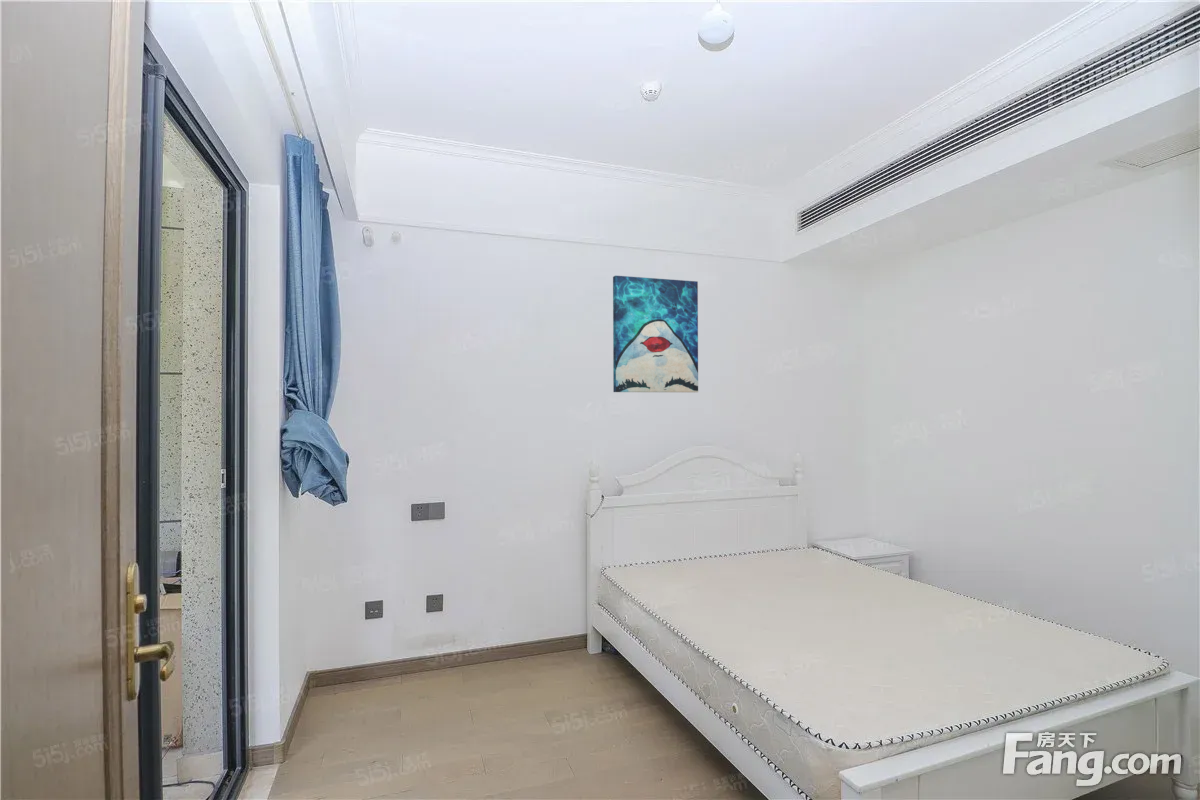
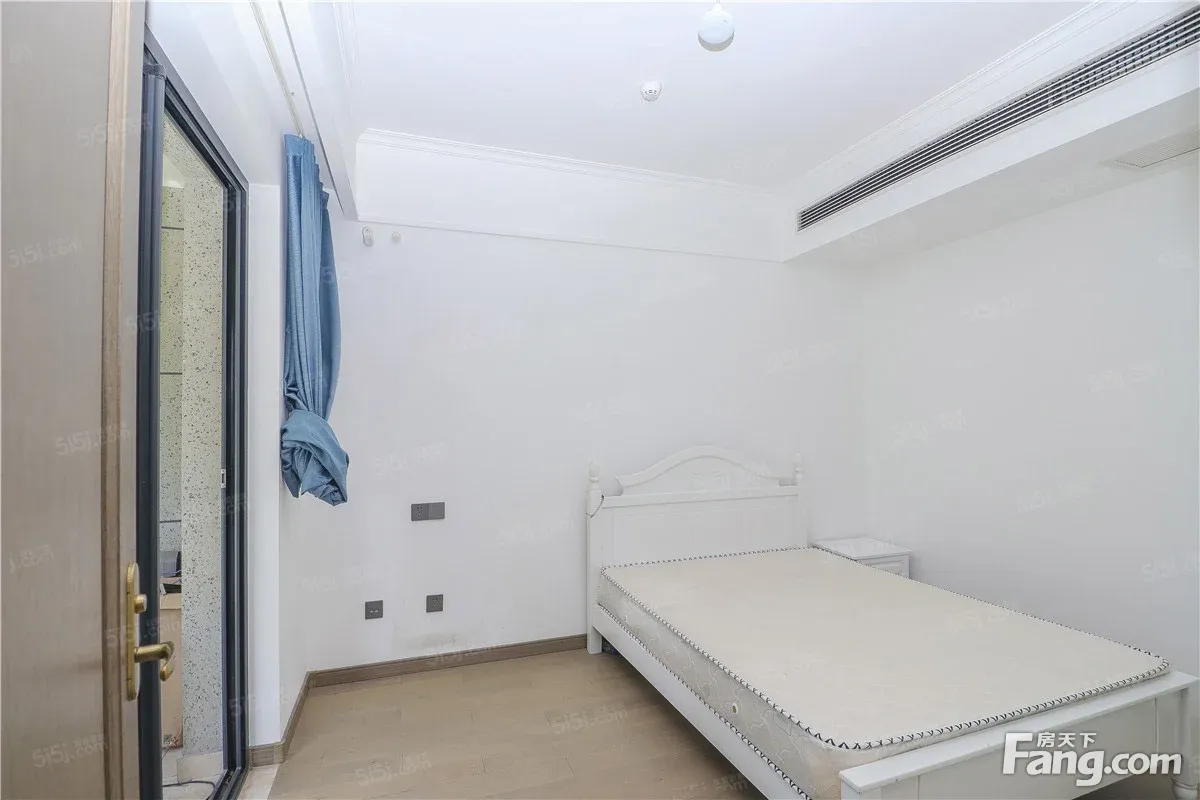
- wall art [612,275,699,393]
